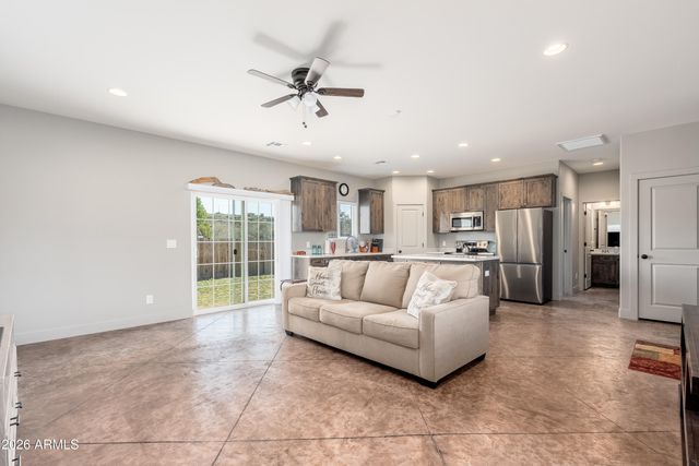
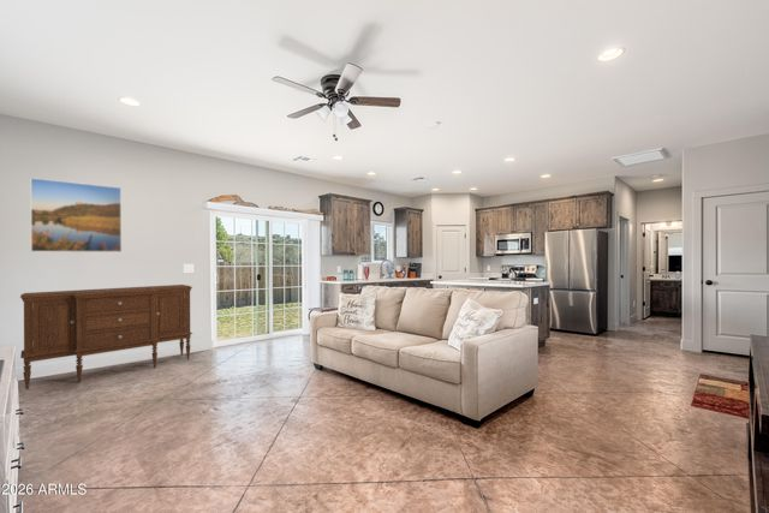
+ sideboard [19,284,193,390]
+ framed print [30,177,123,253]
